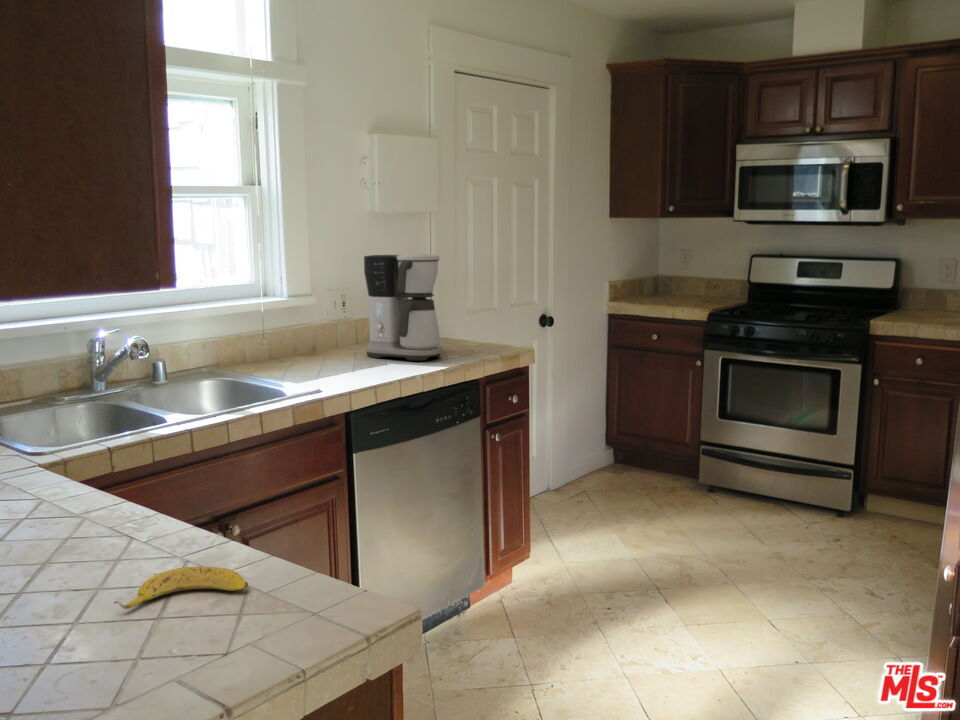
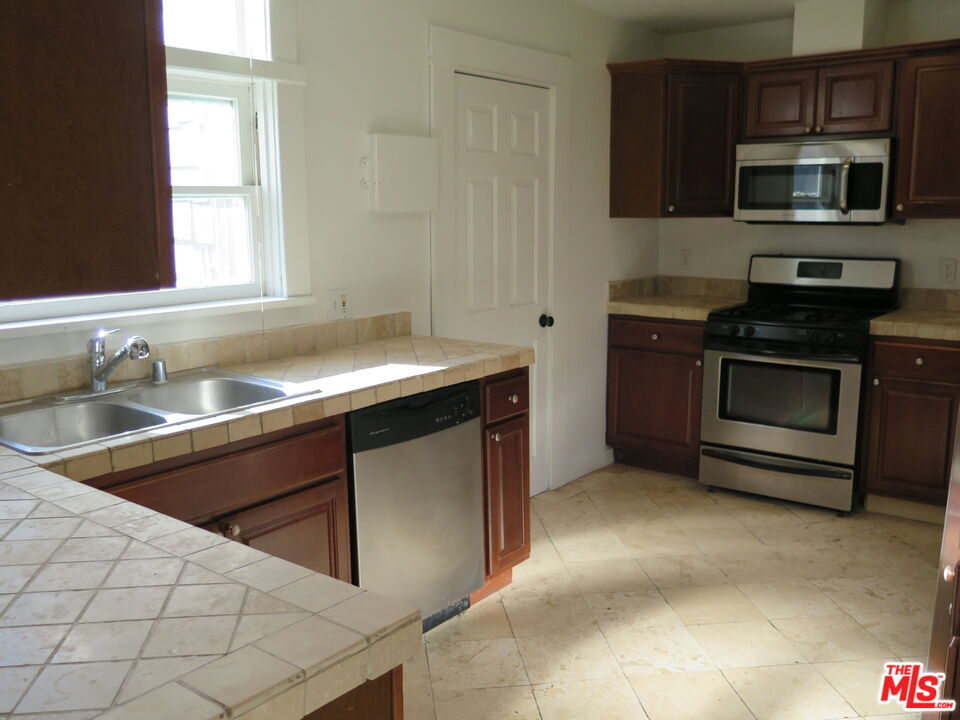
- coffee maker [363,253,443,361]
- banana [113,566,249,610]
